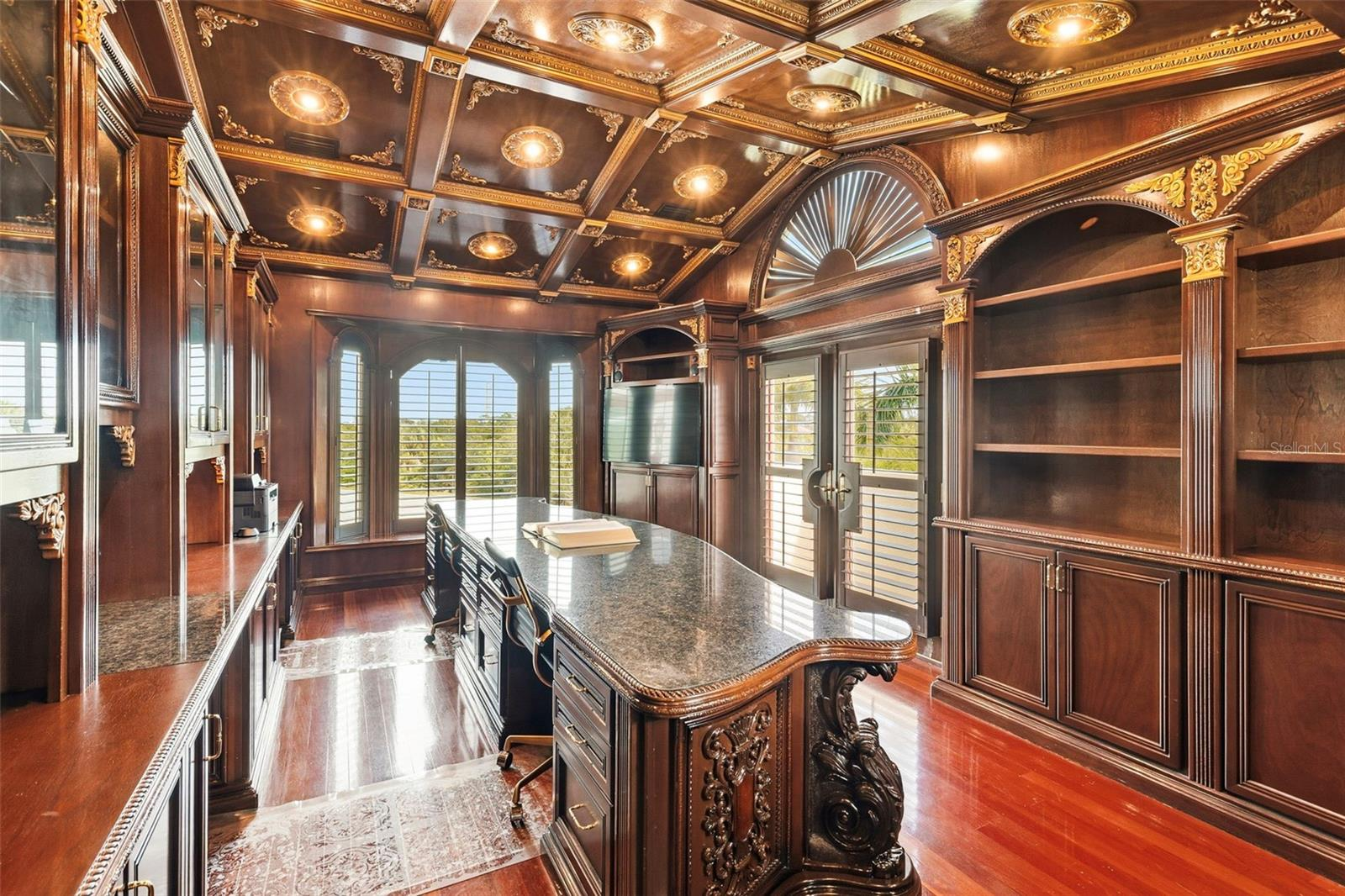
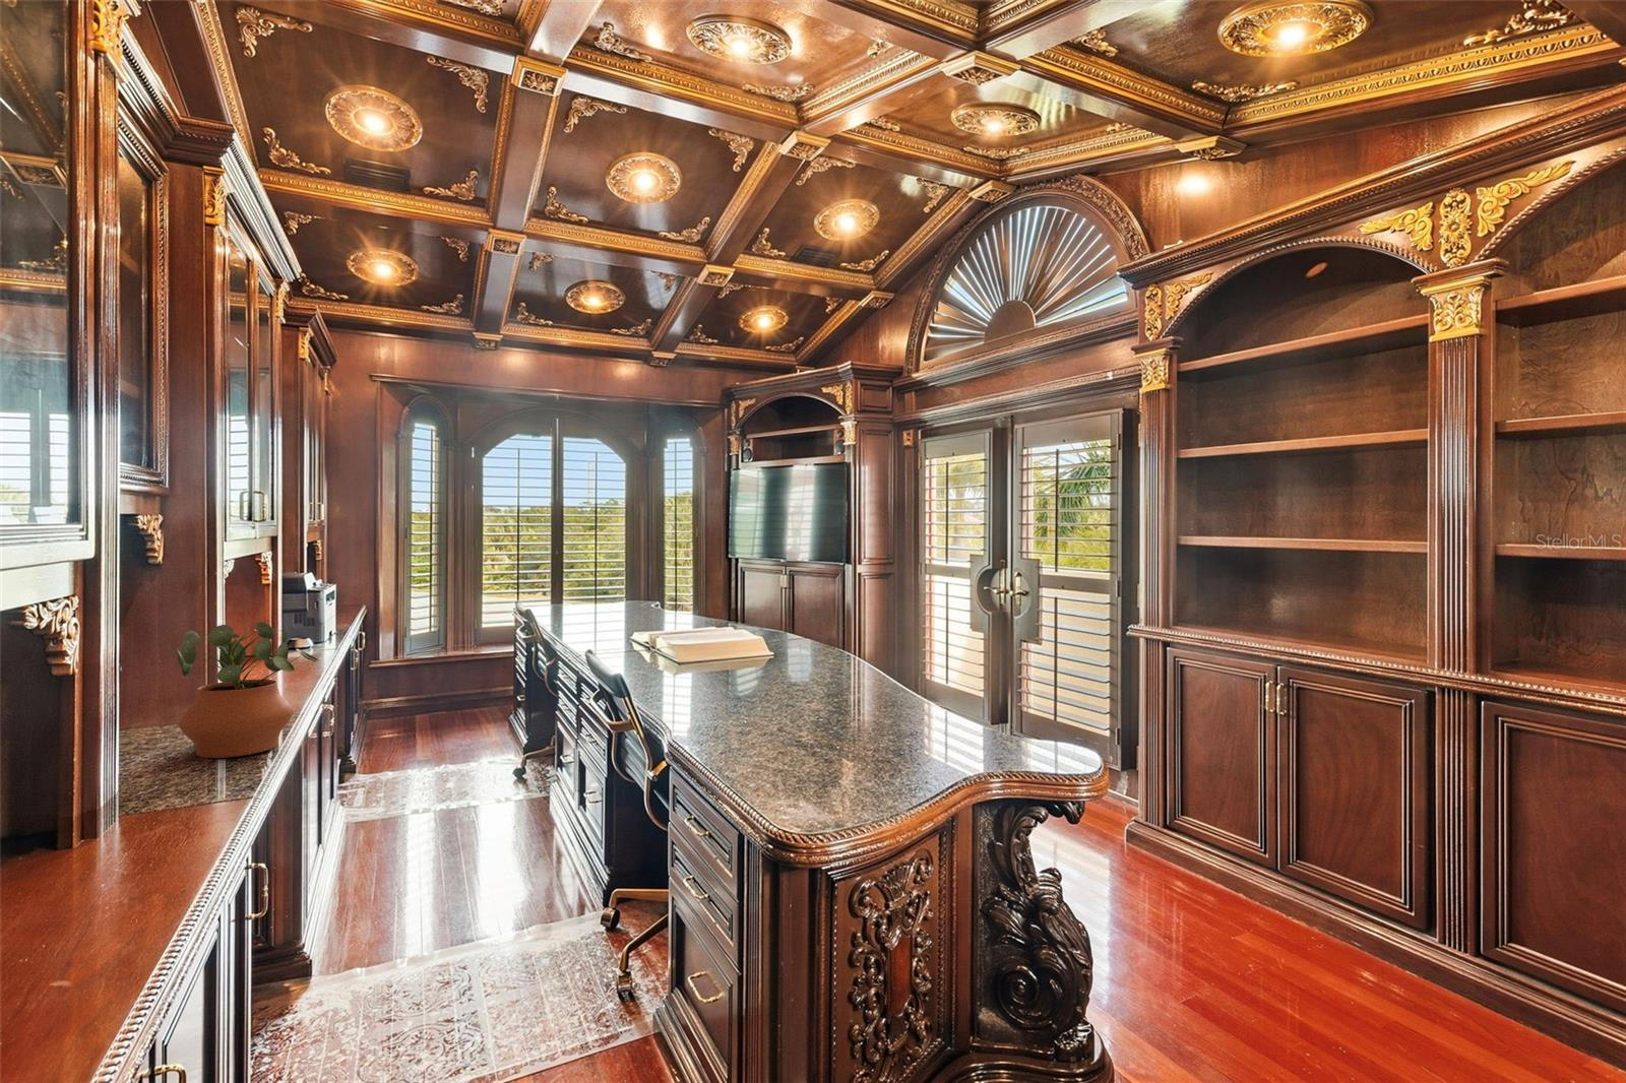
+ potted plant [175,621,322,759]
